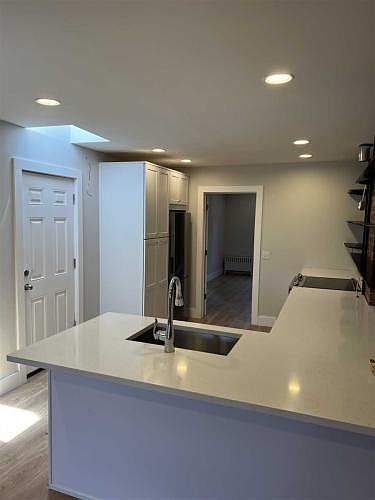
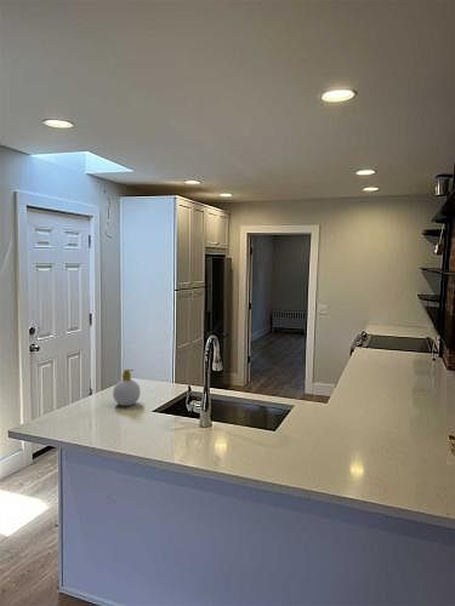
+ soap bottle [112,368,142,407]
